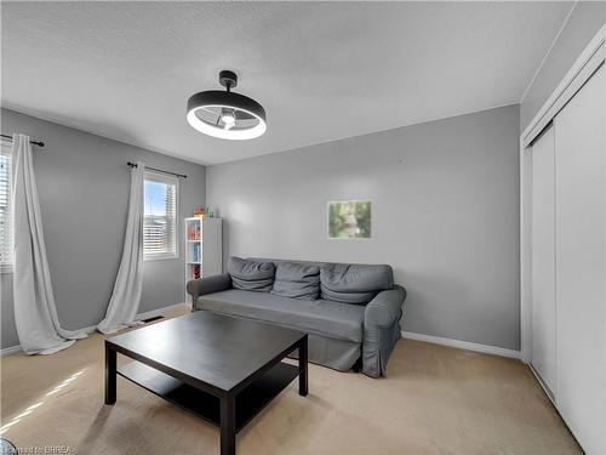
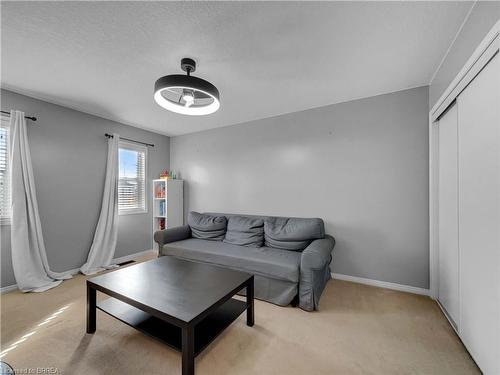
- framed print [326,199,373,240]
